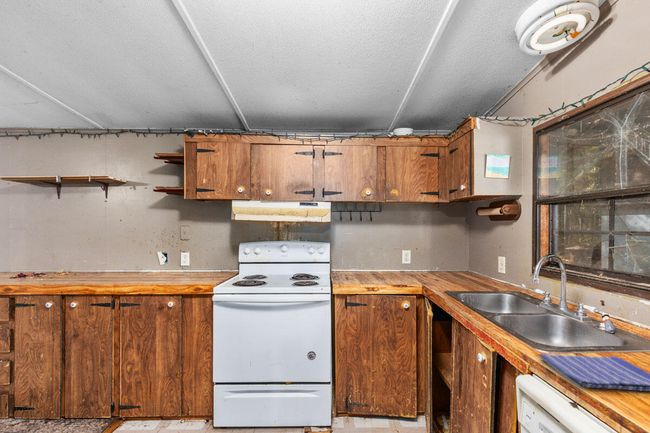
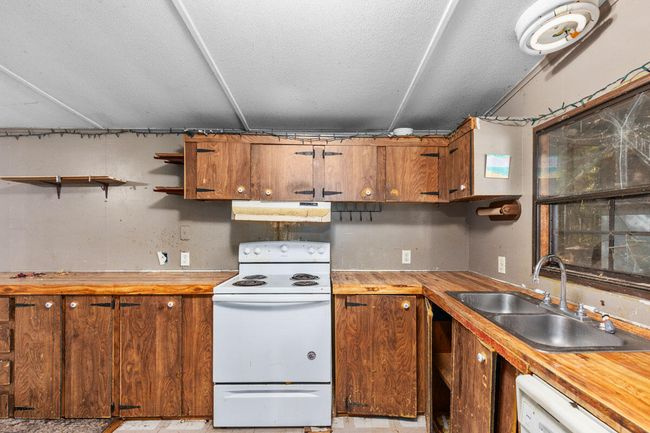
- dish towel [538,353,650,392]
